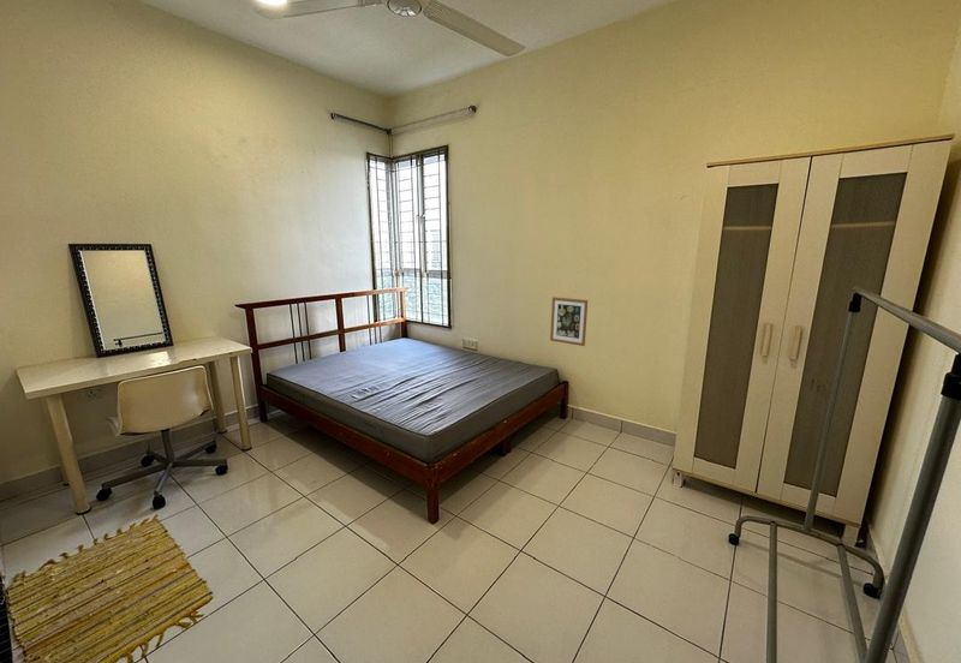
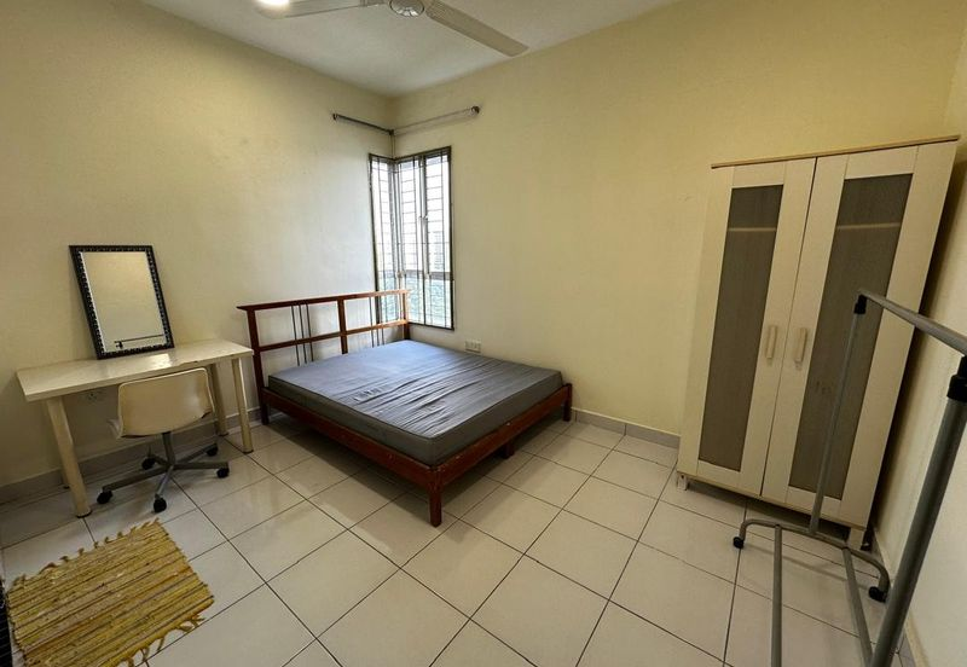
- wall art [549,295,589,347]
